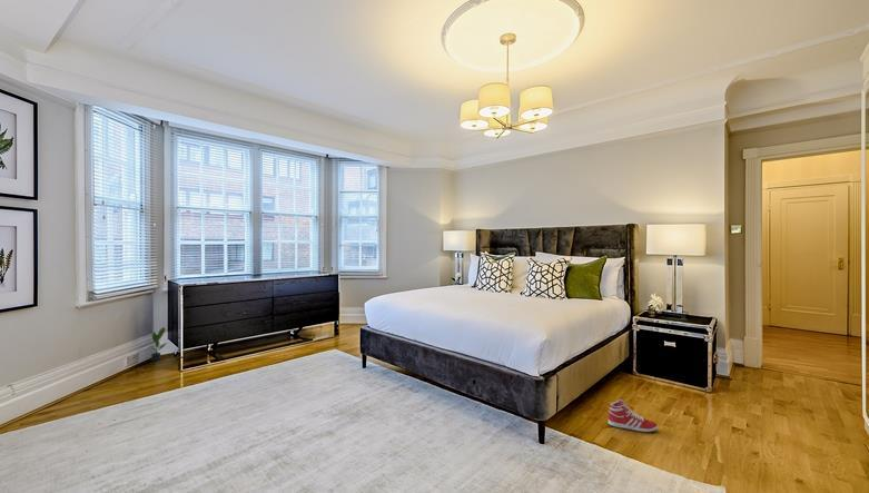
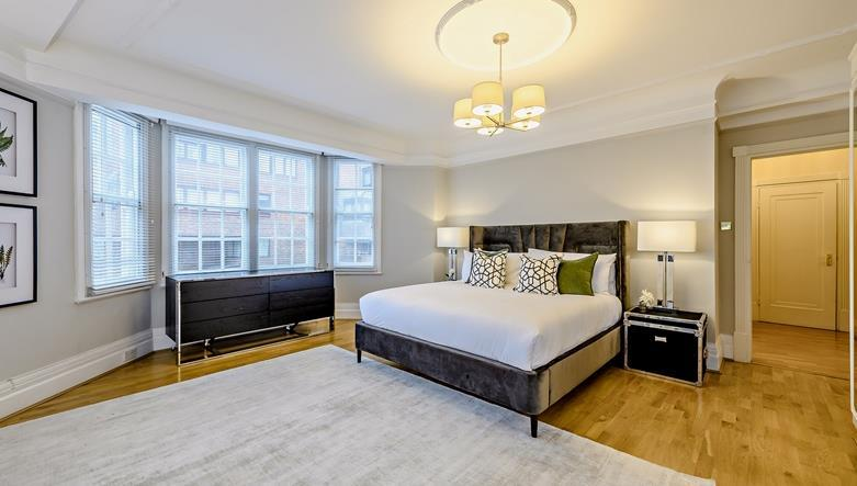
- potted plant [146,326,169,363]
- sneaker [608,398,659,433]
